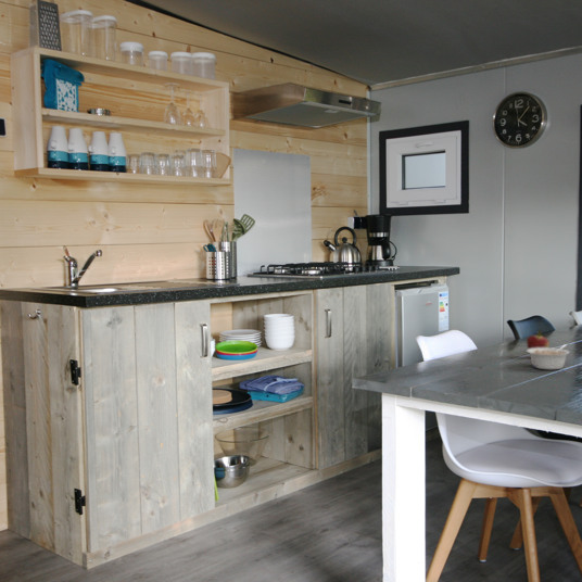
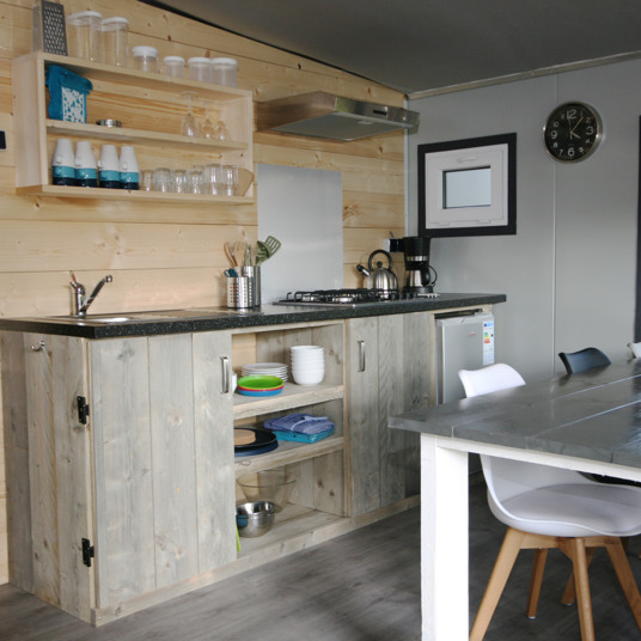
- legume [526,343,571,370]
- fruit [526,329,551,350]
